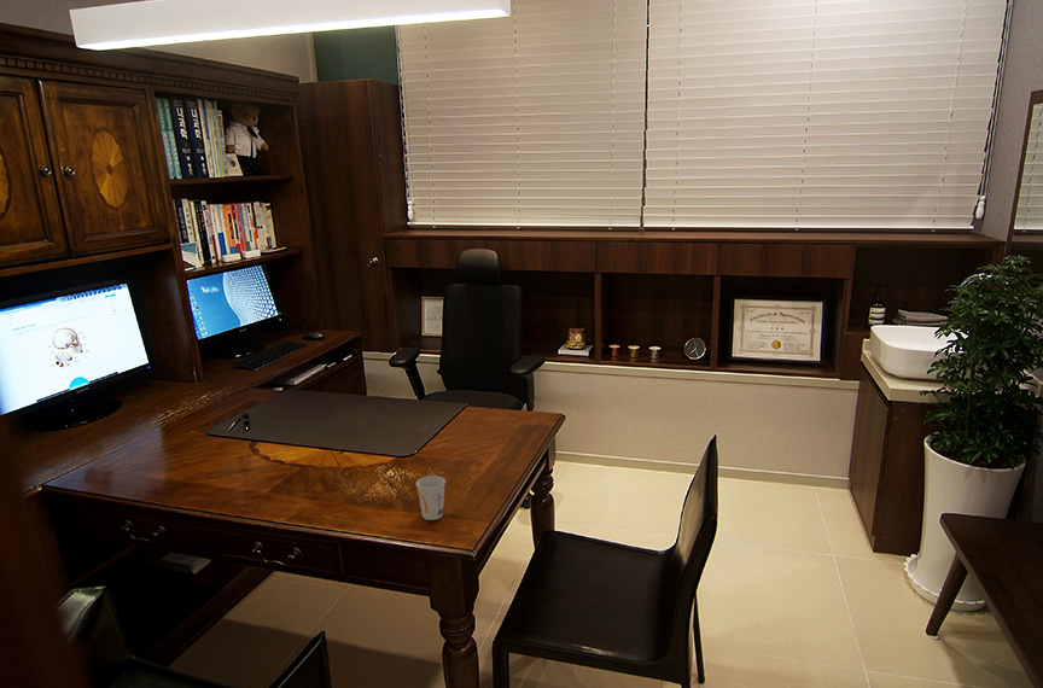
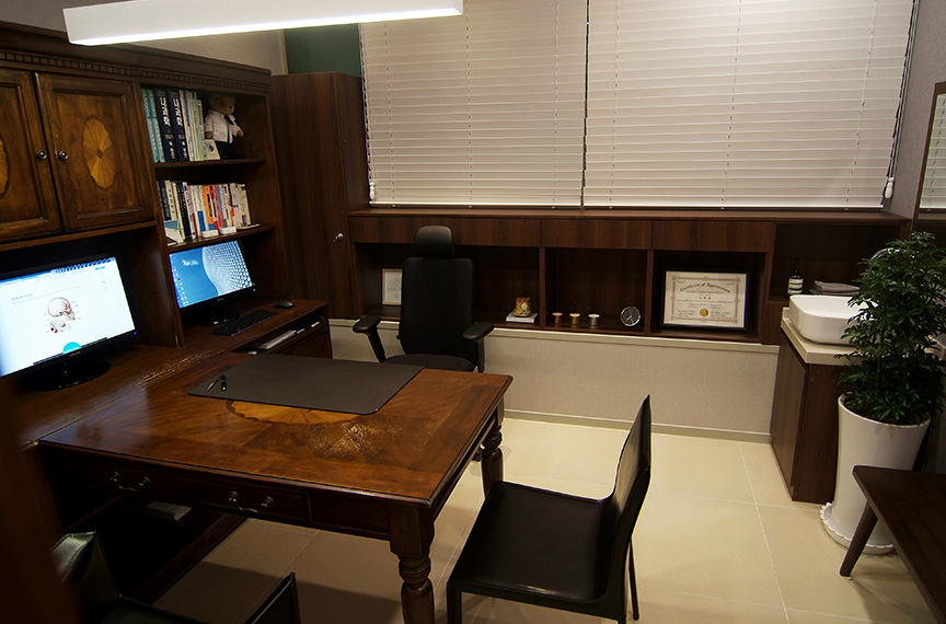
- cup [415,474,447,521]
